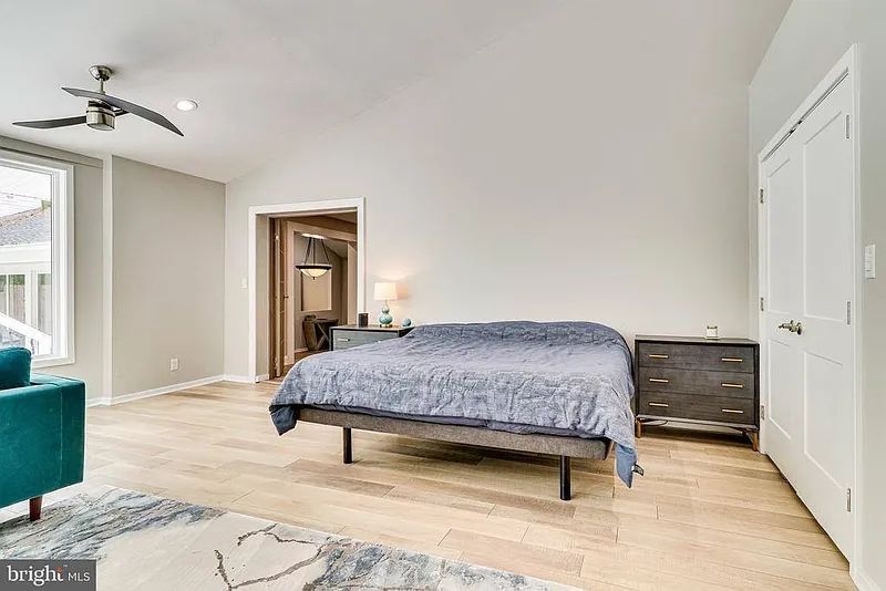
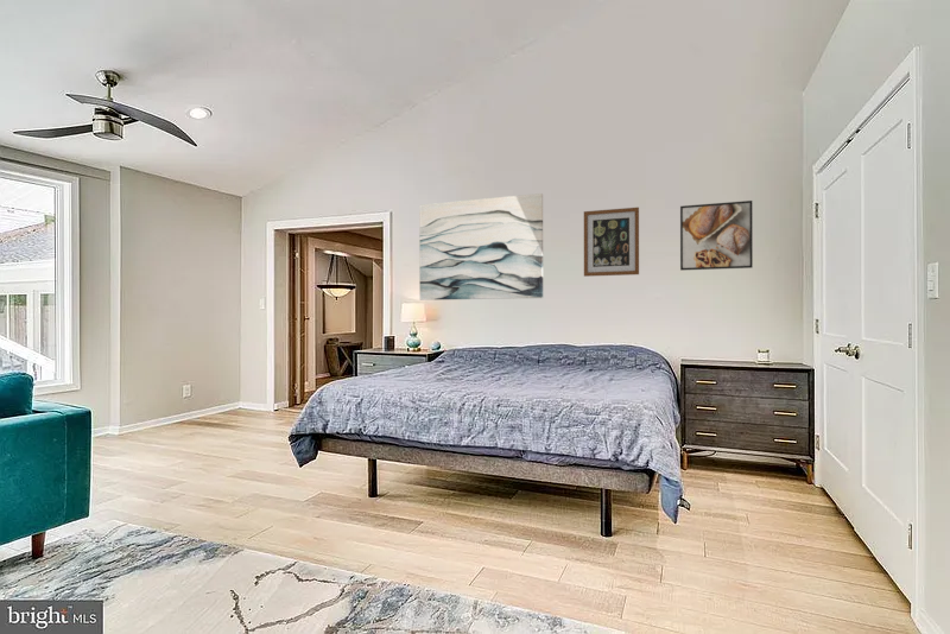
+ wall art [583,207,640,278]
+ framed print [679,199,754,272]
+ wall art [418,192,544,302]
